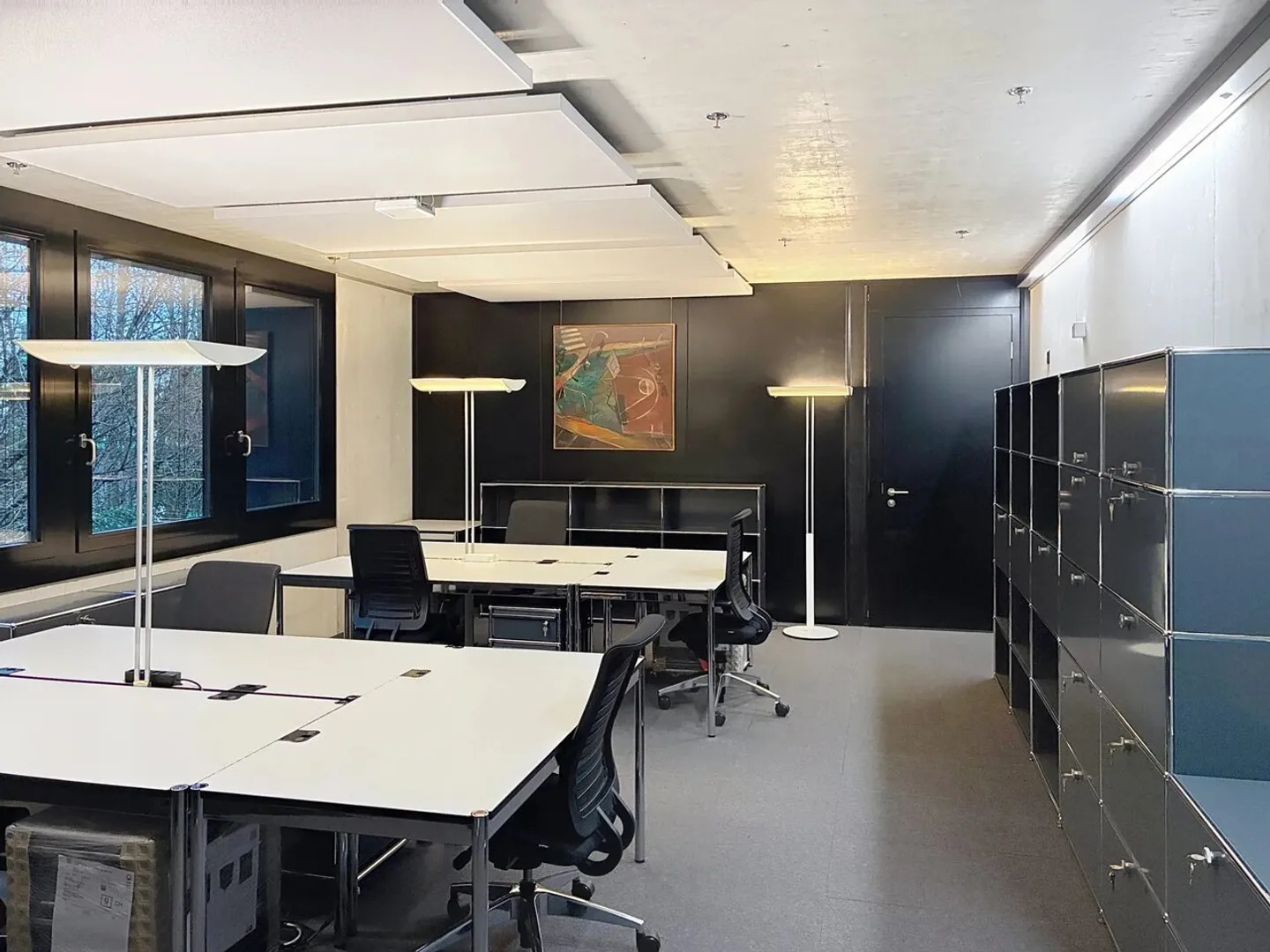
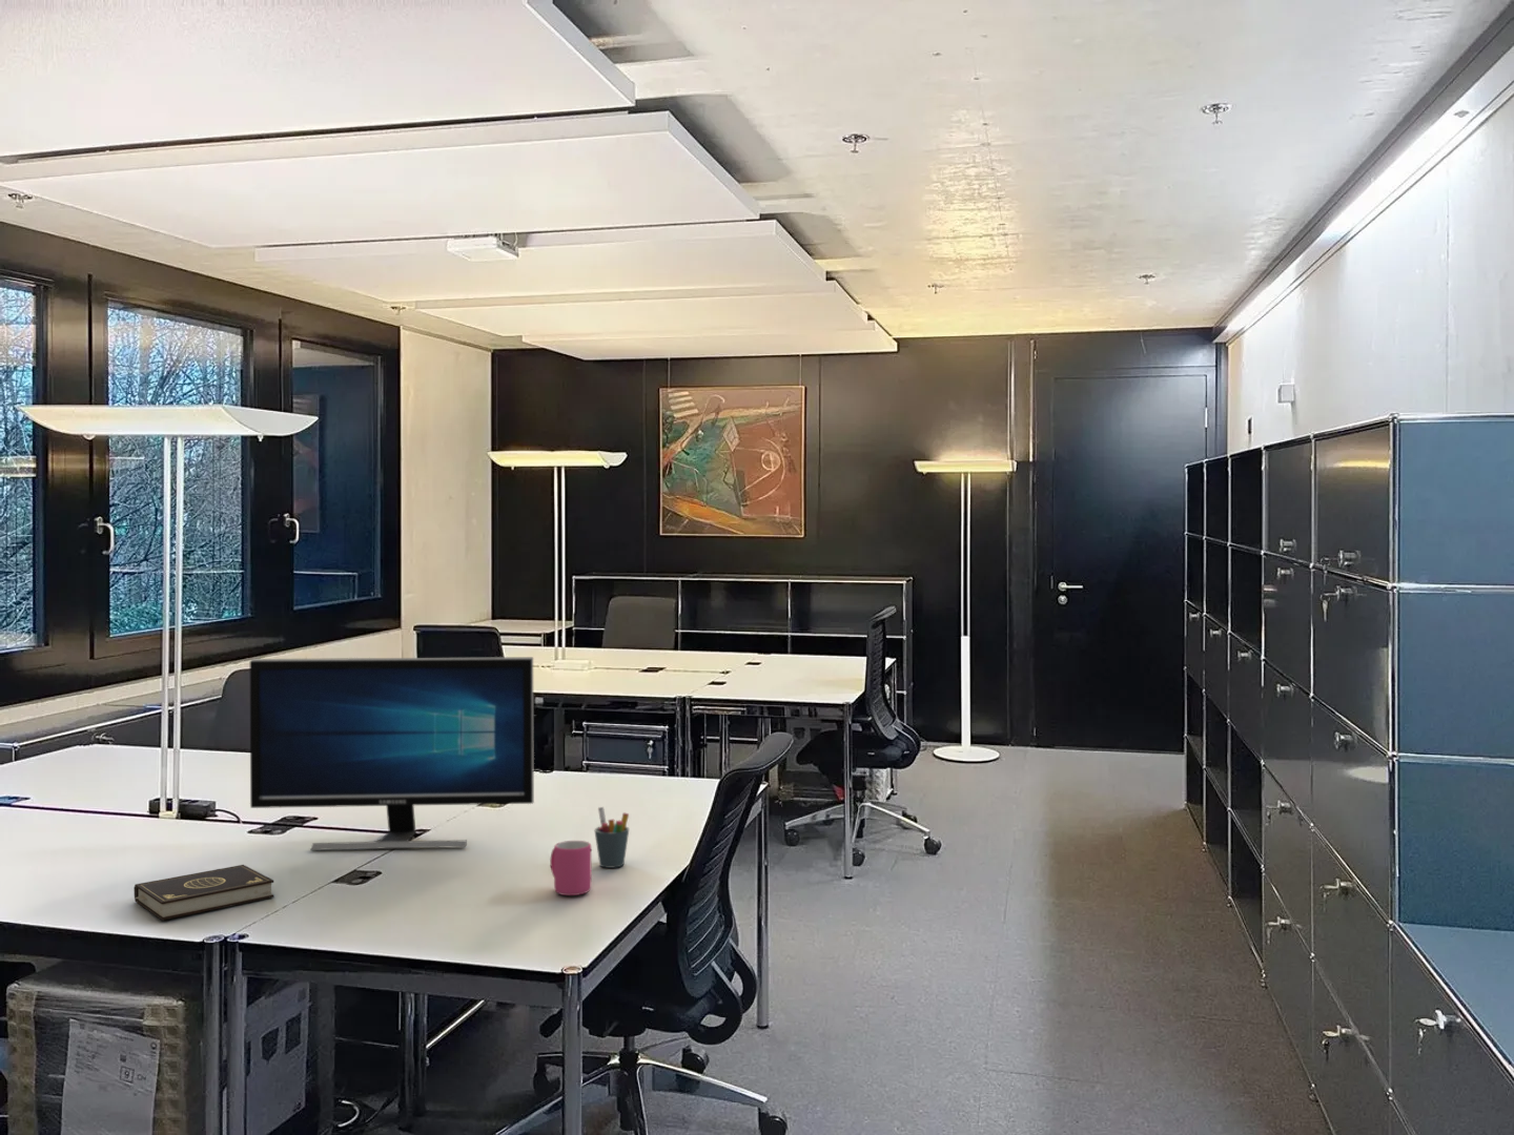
+ mug [548,839,592,897]
+ pen holder [592,806,629,869]
+ book [134,864,274,920]
+ computer monitor [249,656,535,851]
